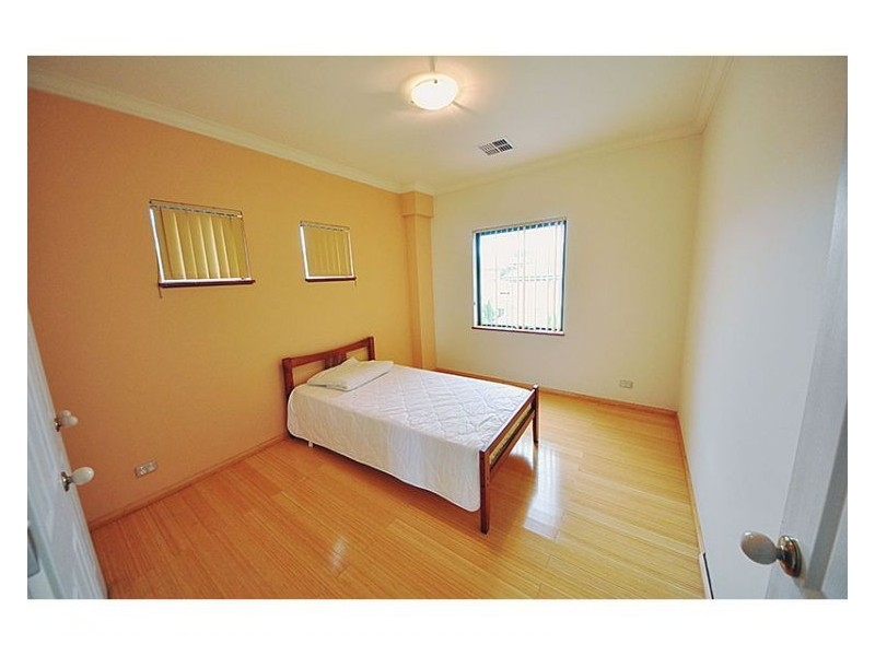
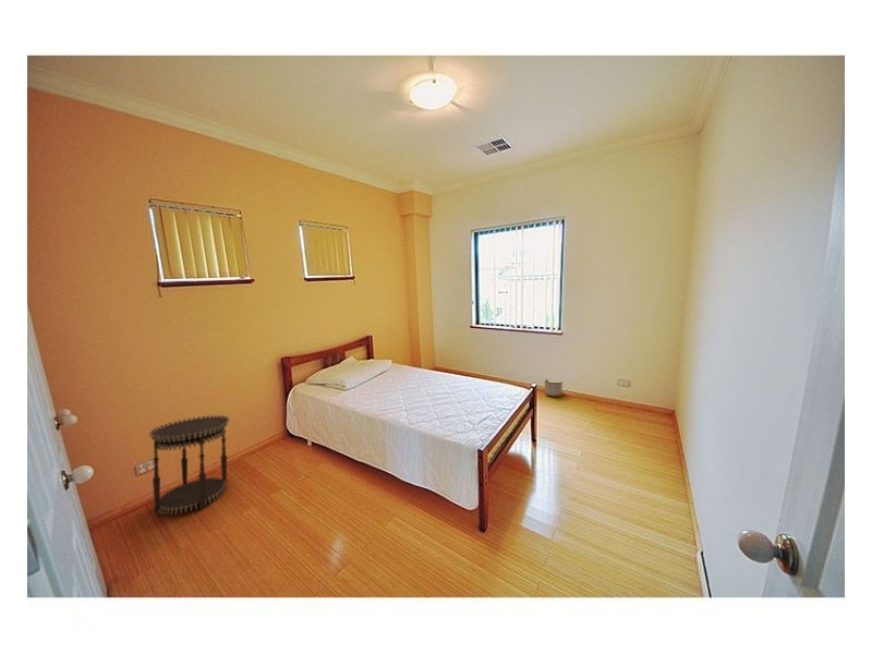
+ side table [148,414,230,516]
+ planter [544,378,564,398]
